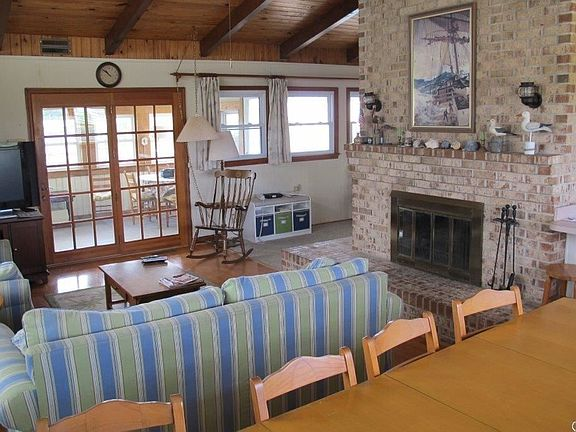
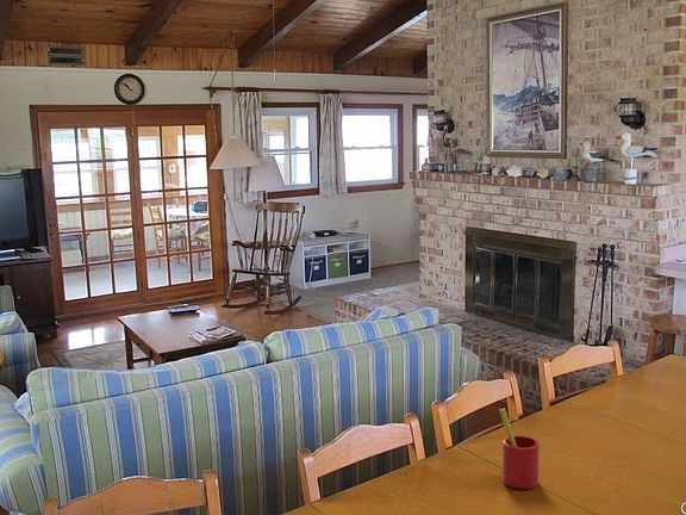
+ straw [499,408,541,490]
